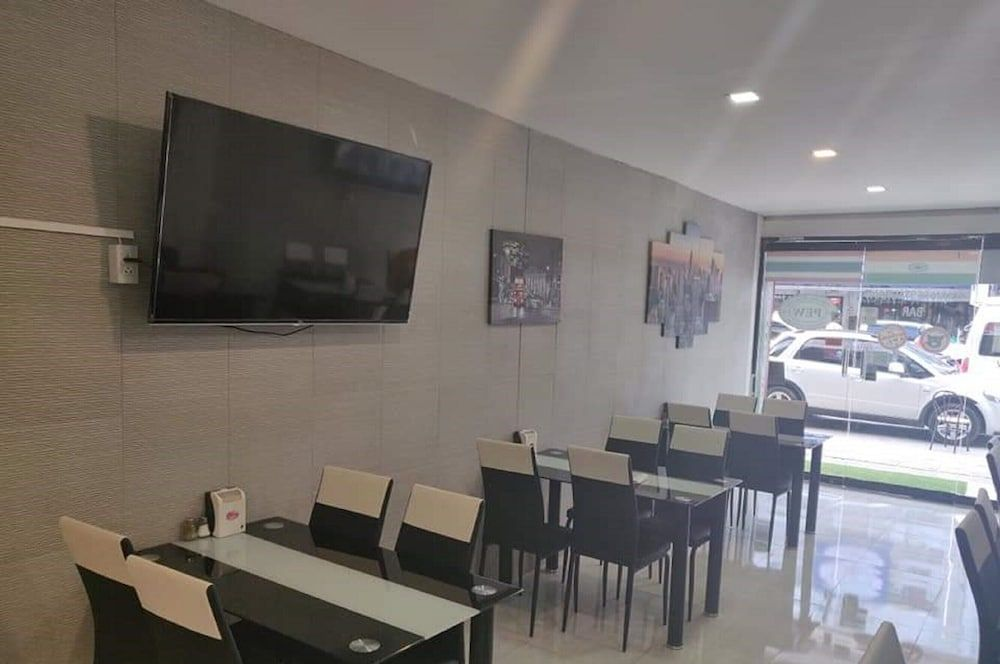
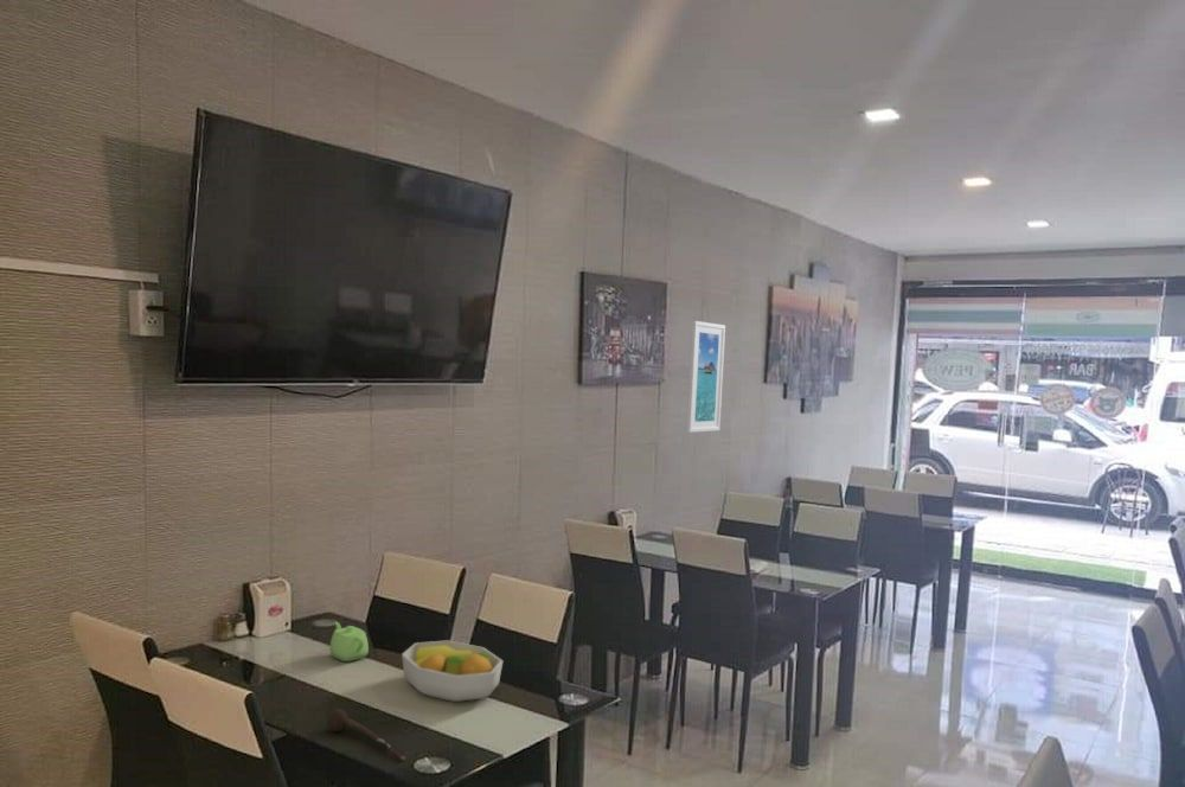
+ spoon [325,708,406,762]
+ fruit bowl [401,639,504,703]
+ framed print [685,320,726,434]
+ teapot [328,620,370,663]
